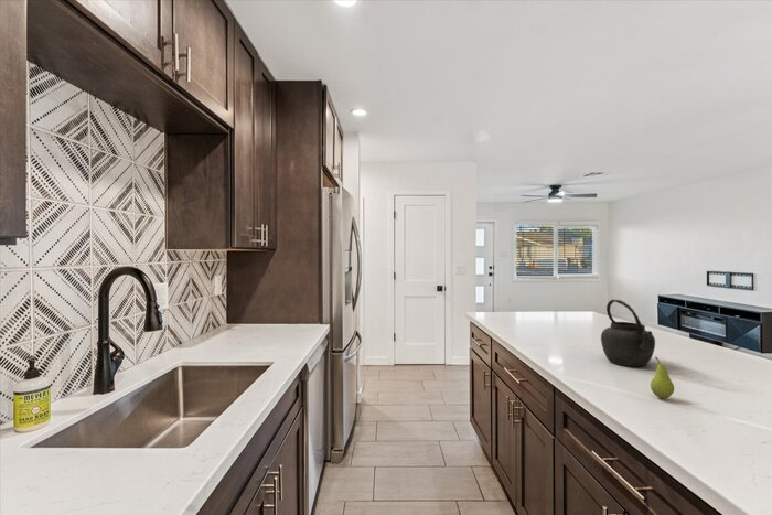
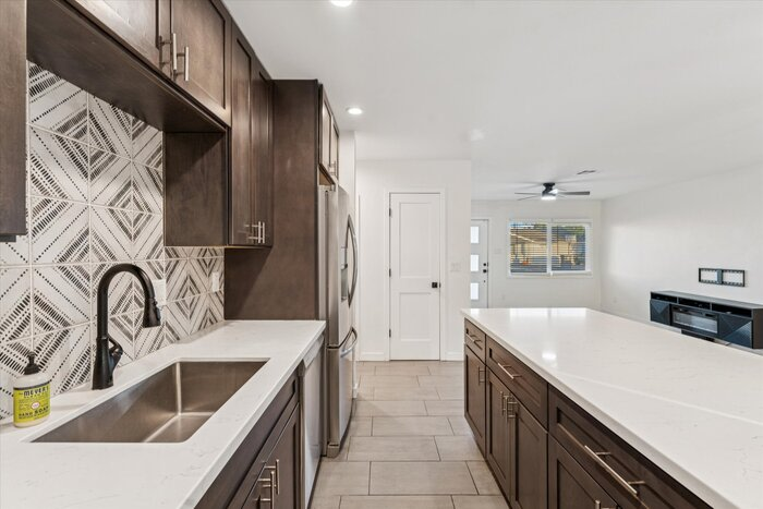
- fruit [650,355,675,400]
- kettle [600,299,656,367]
